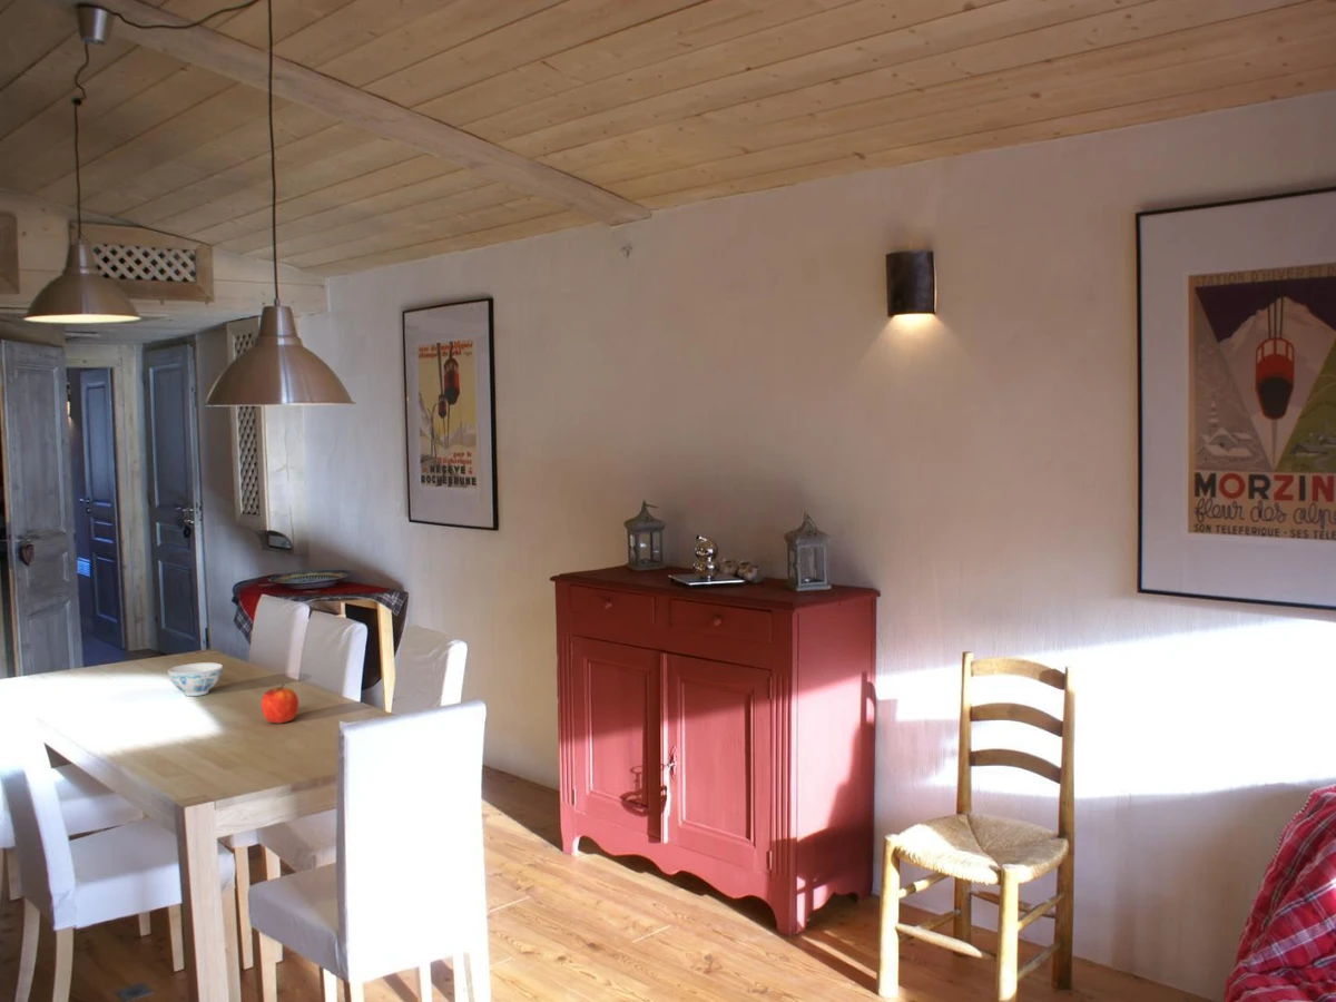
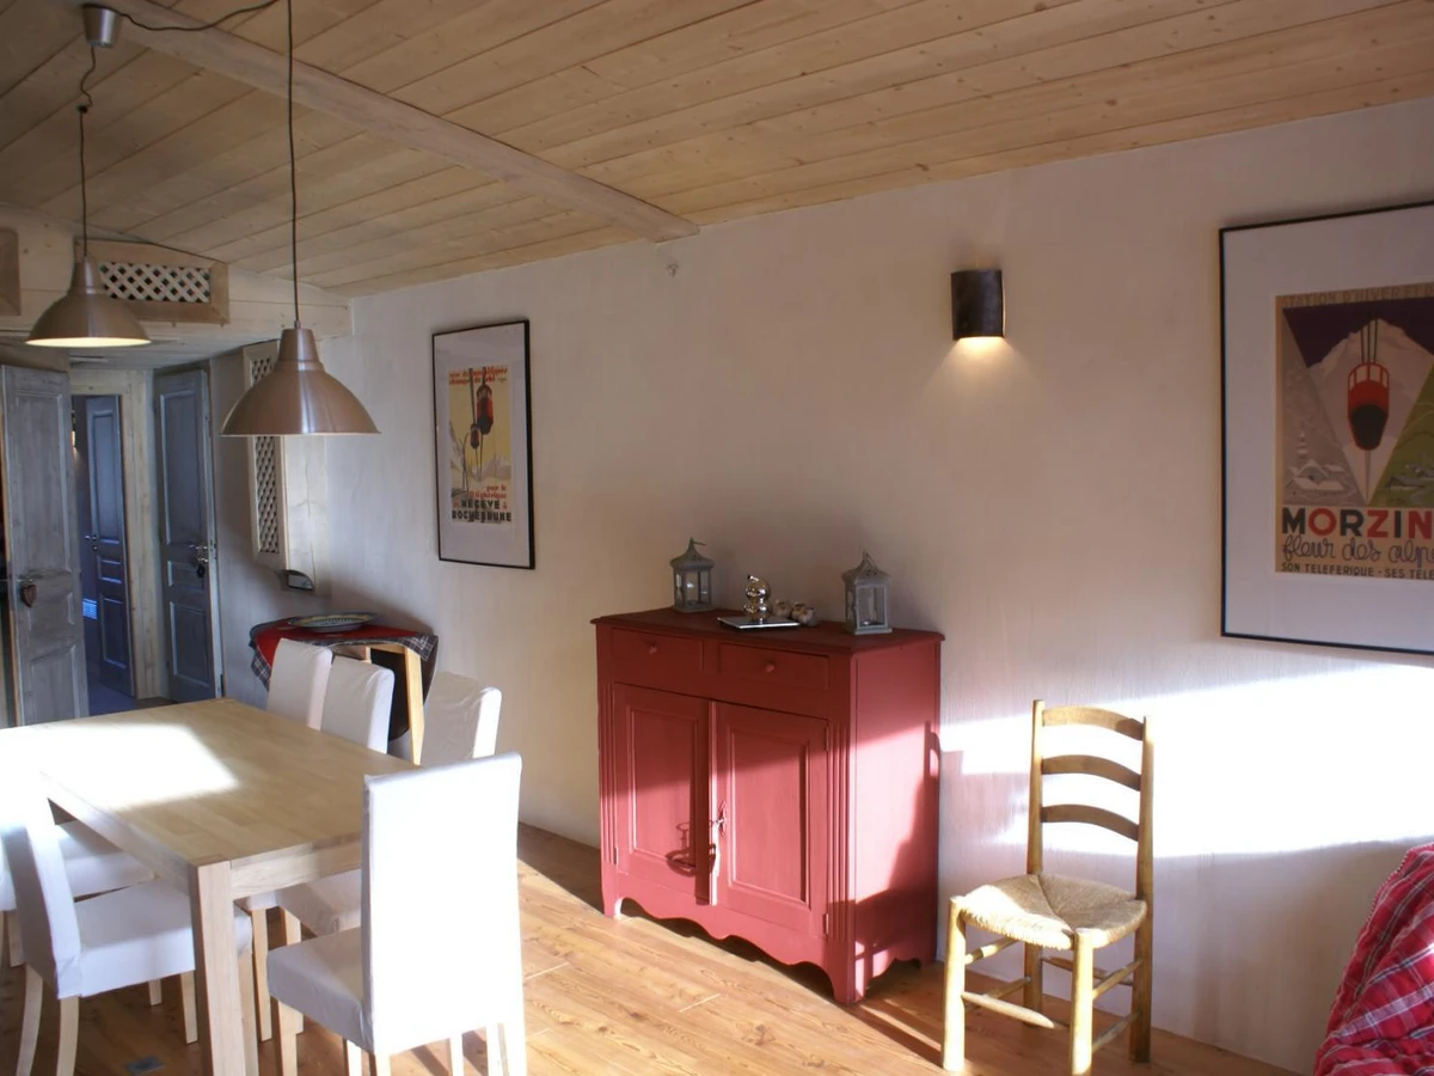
- chinaware [167,661,224,697]
- apple [259,684,299,725]
